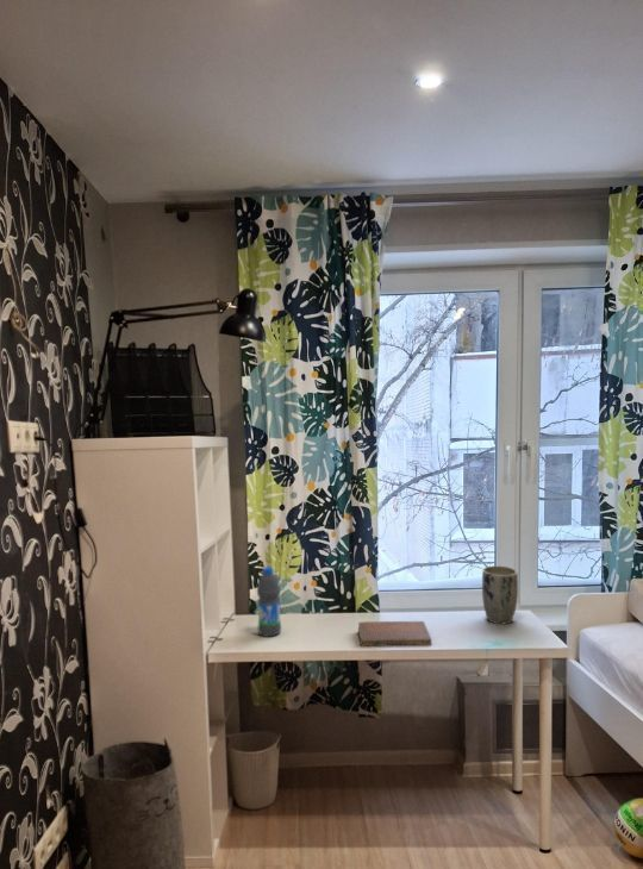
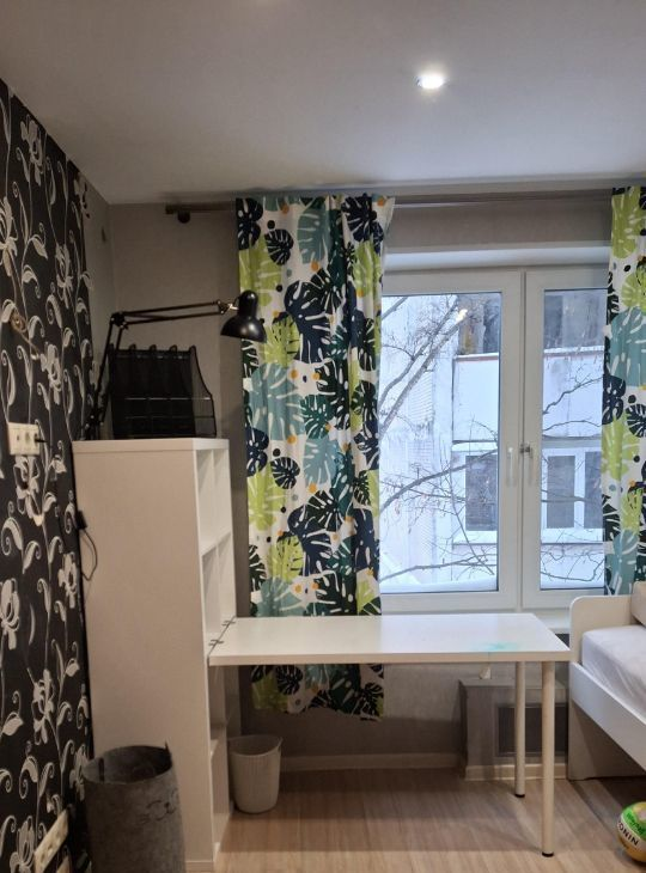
- notebook [357,620,433,648]
- water bottle [256,565,282,638]
- plant pot [481,564,519,625]
